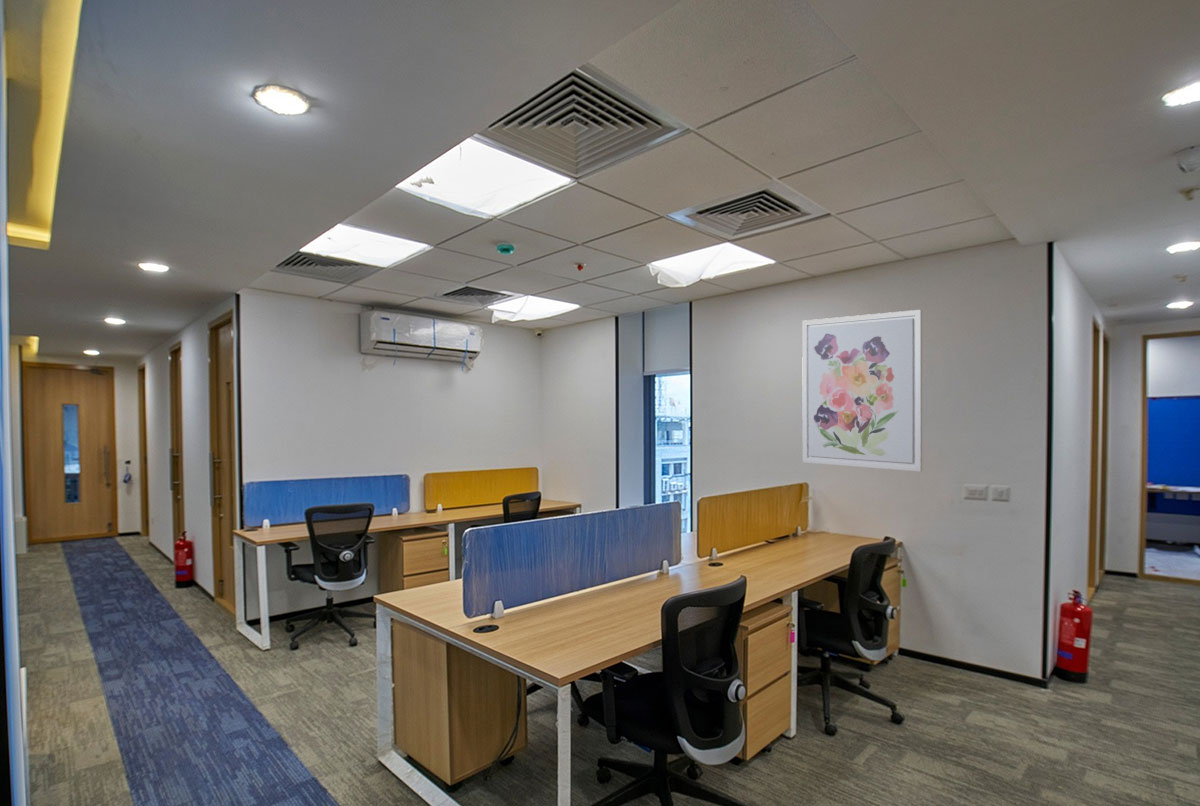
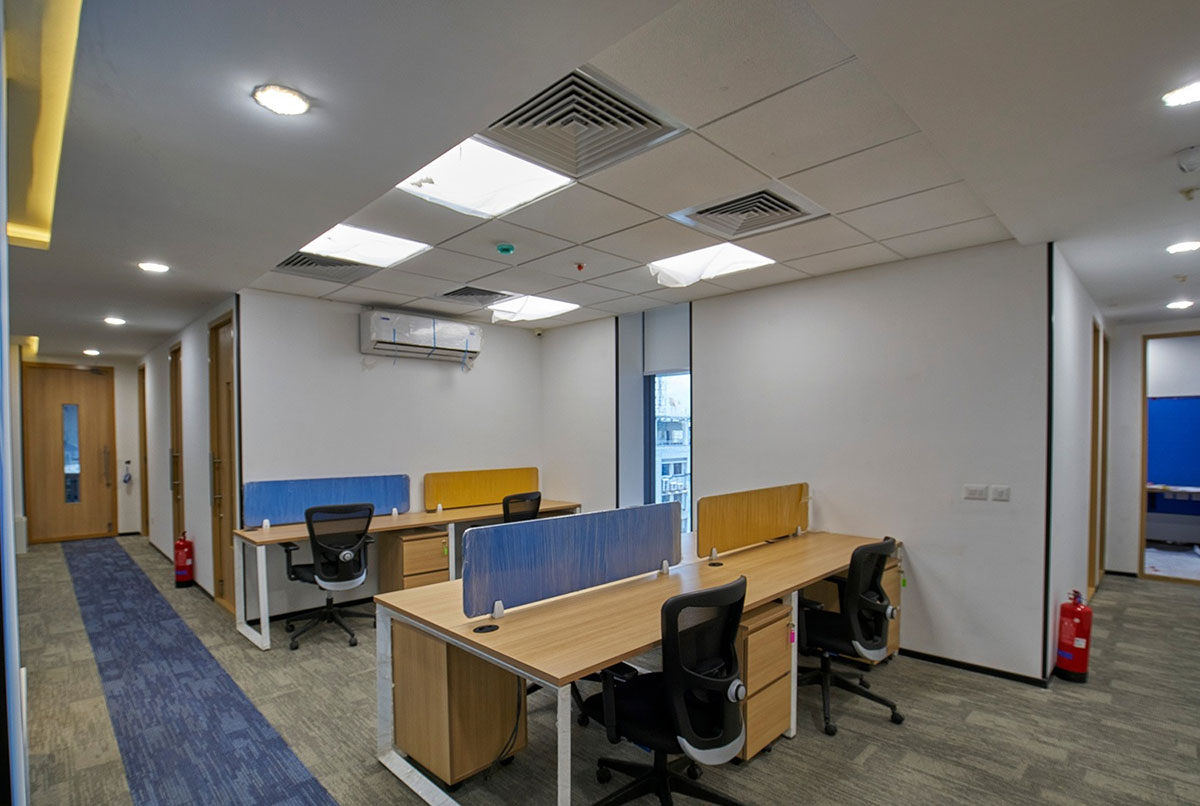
- wall art [801,309,923,473]
